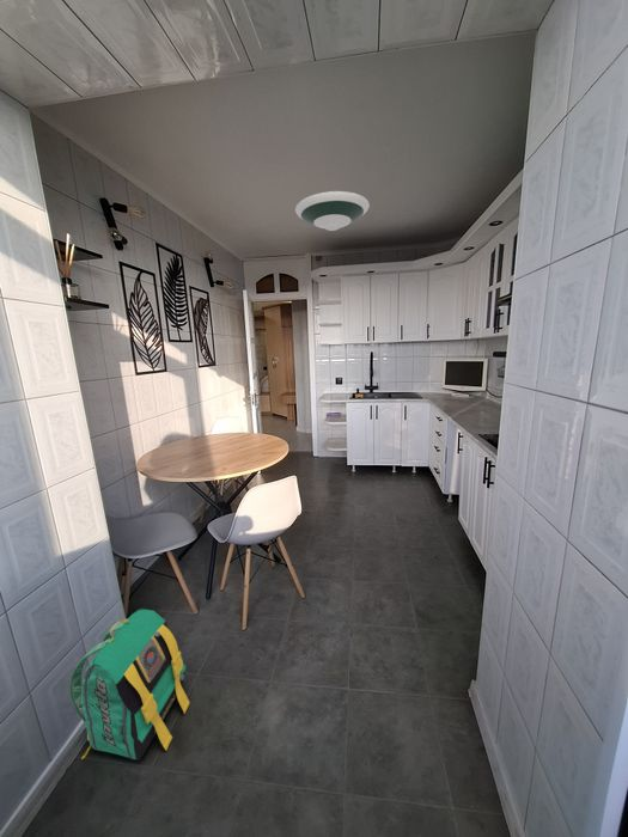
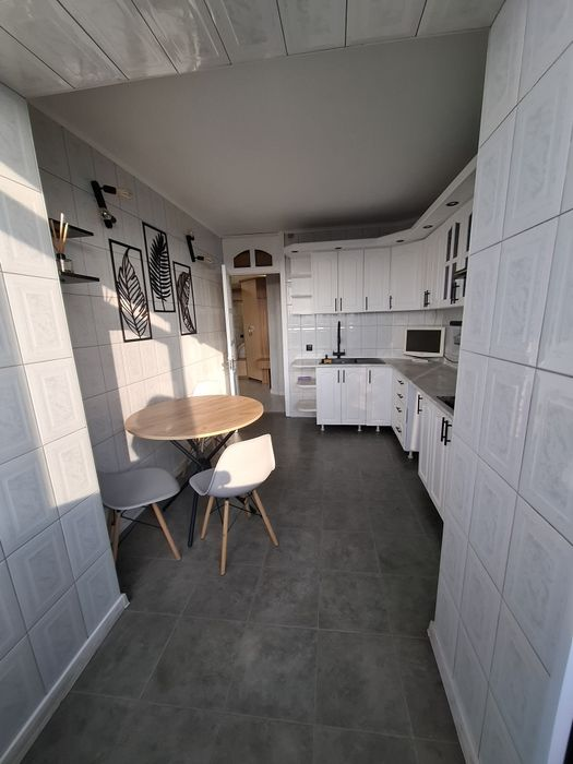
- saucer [294,190,371,232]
- backpack [69,607,191,762]
